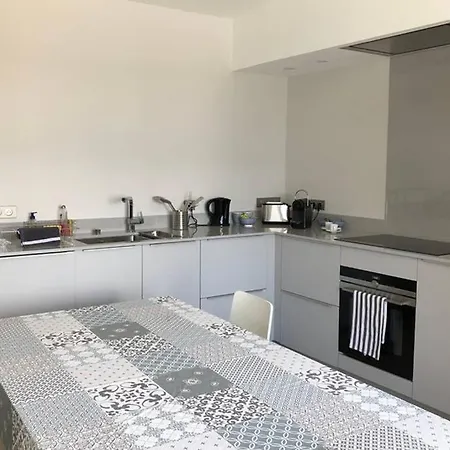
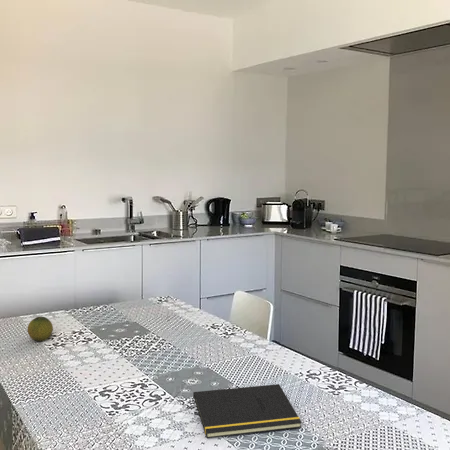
+ notepad [190,383,303,439]
+ fruit [27,316,54,342]
